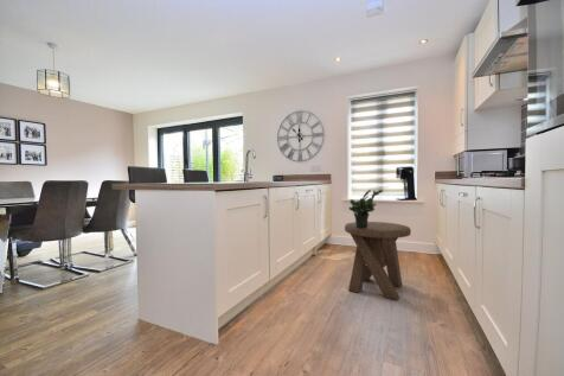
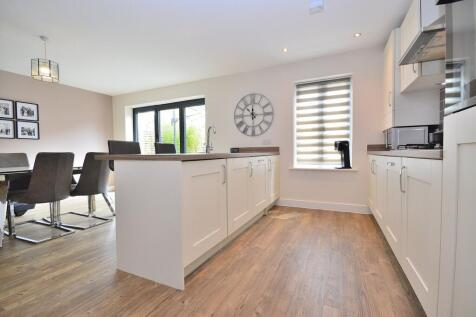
- music stool [344,221,412,301]
- potted plant [348,189,384,229]
